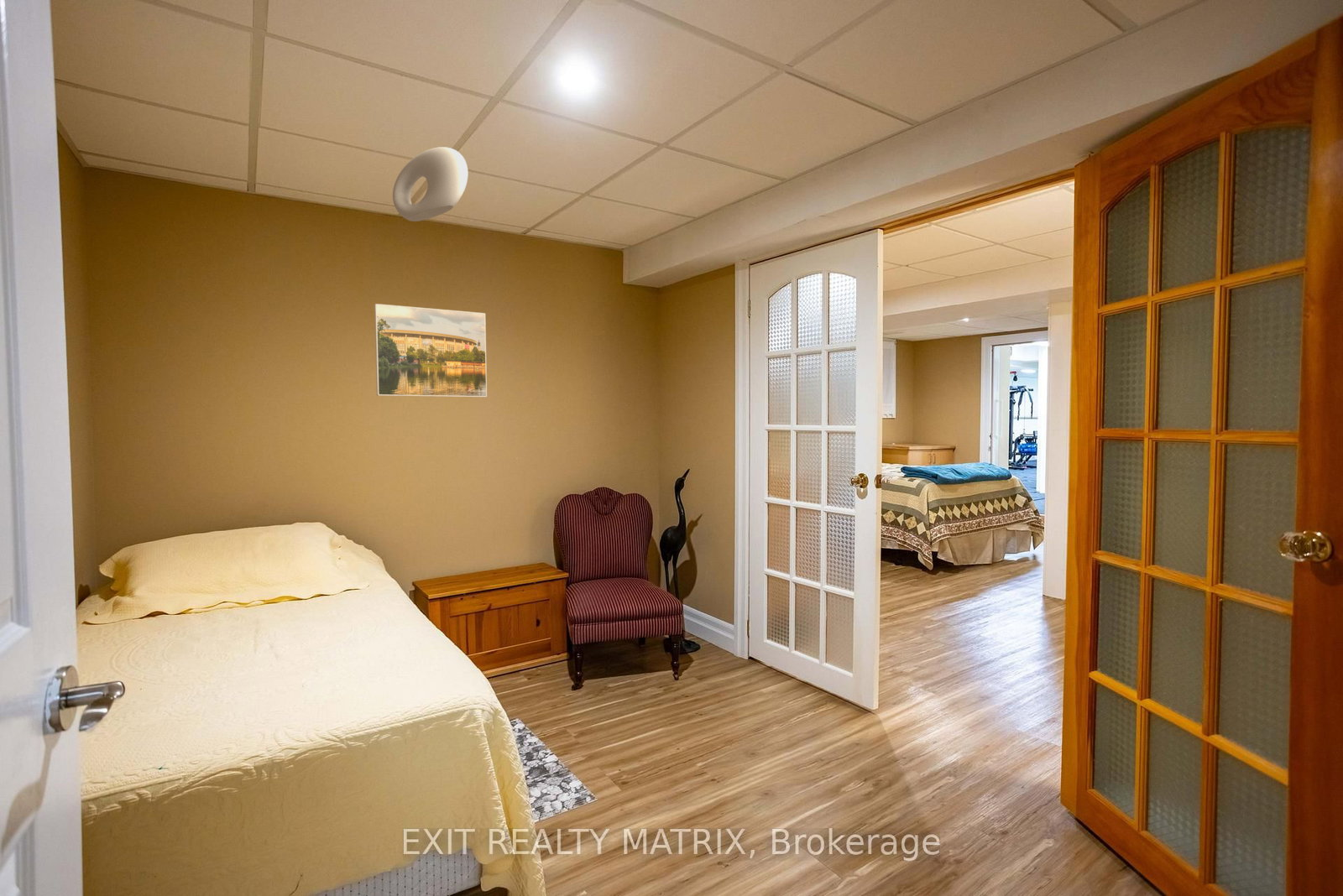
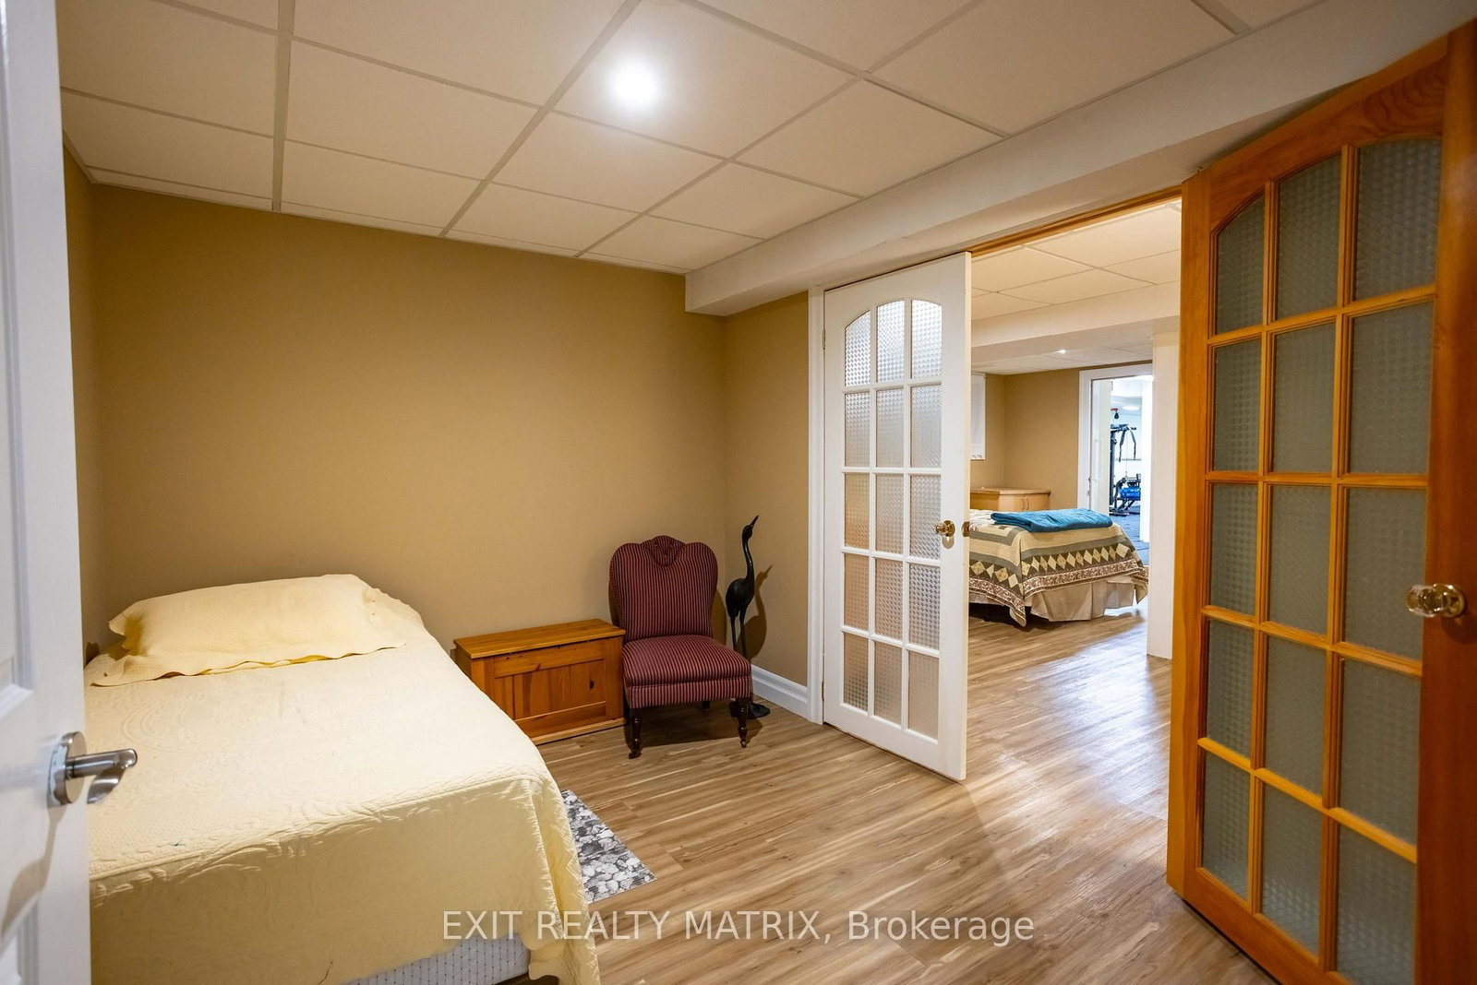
- ceiling light [392,146,468,222]
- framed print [374,303,488,398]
